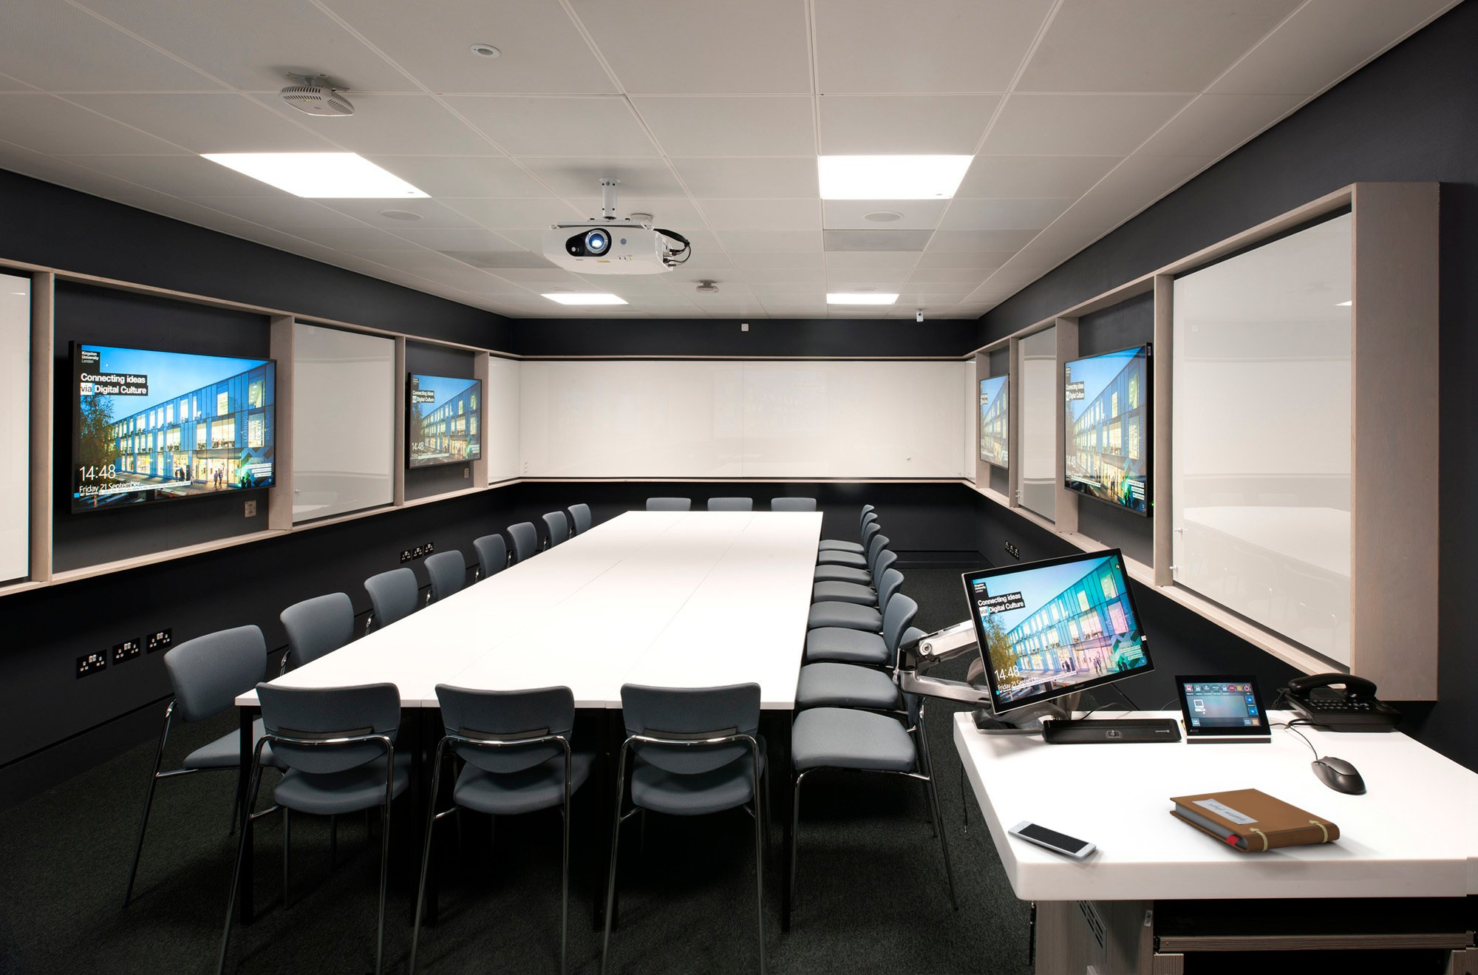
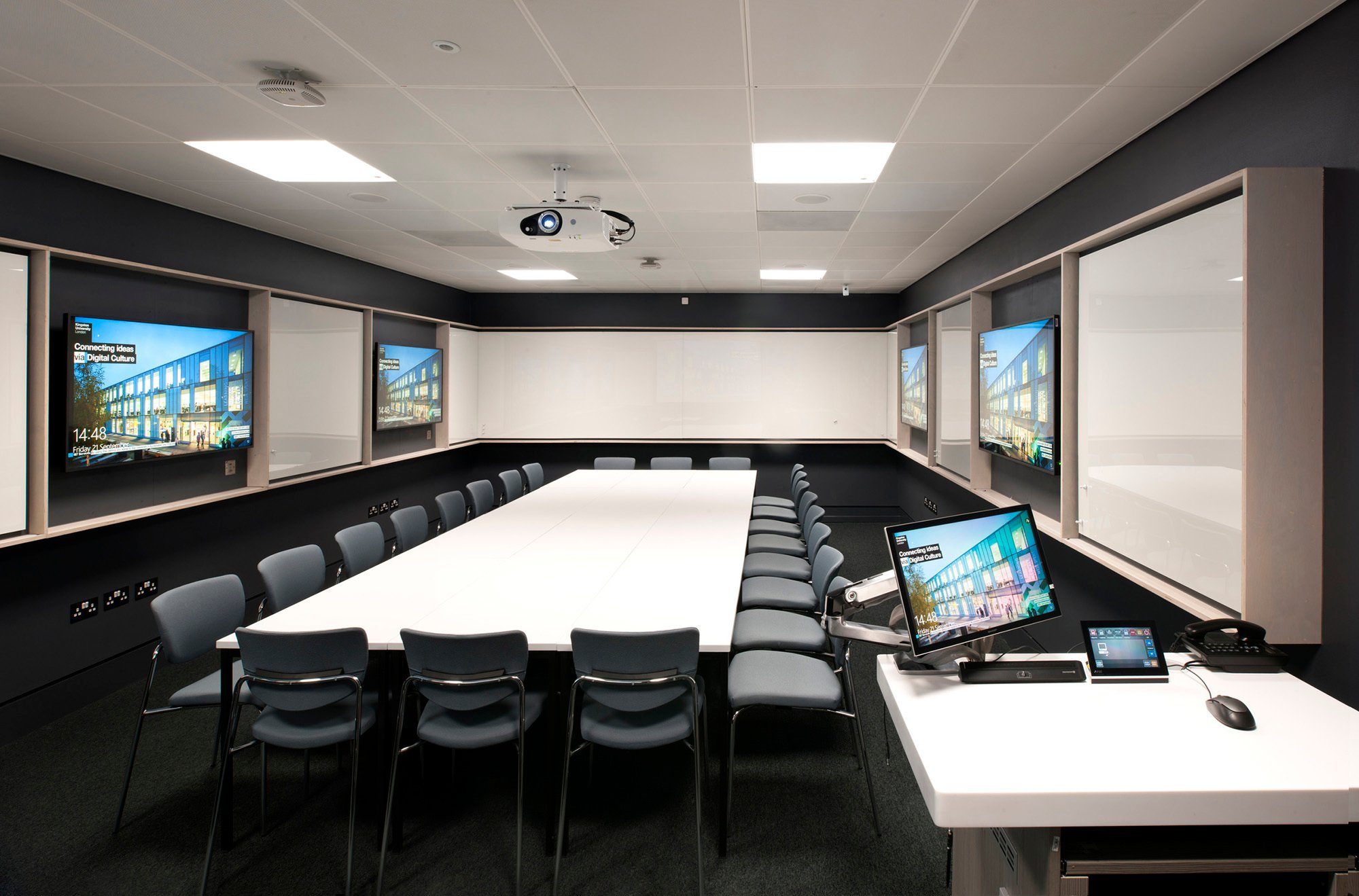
- cell phone [1007,819,1096,860]
- notebook [1169,787,1341,853]
